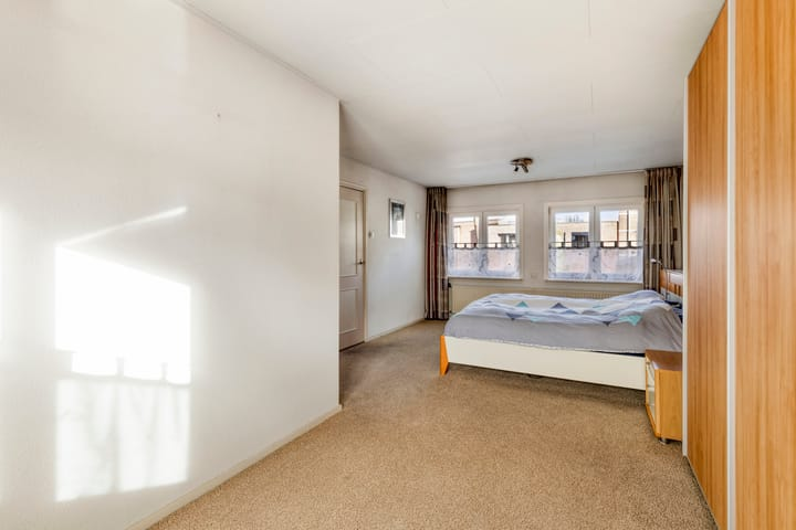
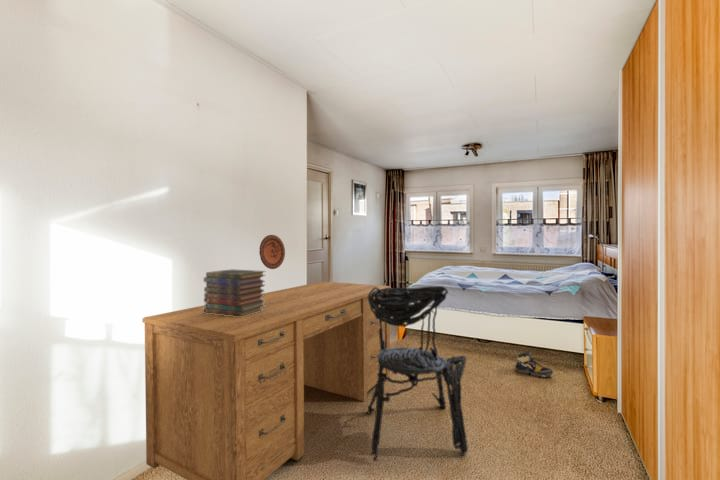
+ book stack [203,268,266,317]
+ decorative plate [258,234,286,270]
+ desk [141,280,392,480]
+ chair [366,285,469,462]
+ shoe [514,351,554,379]
